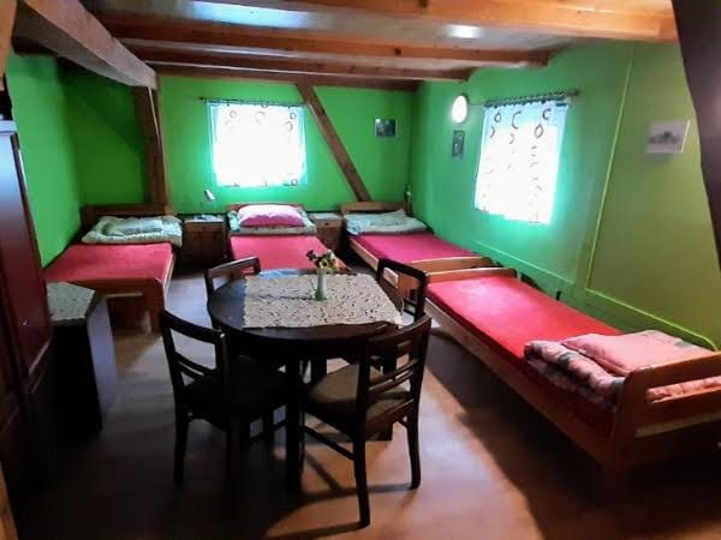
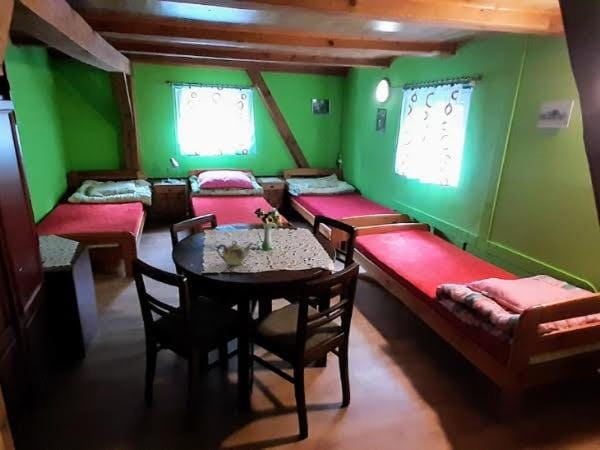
+ teapot [216,240,255,266]
